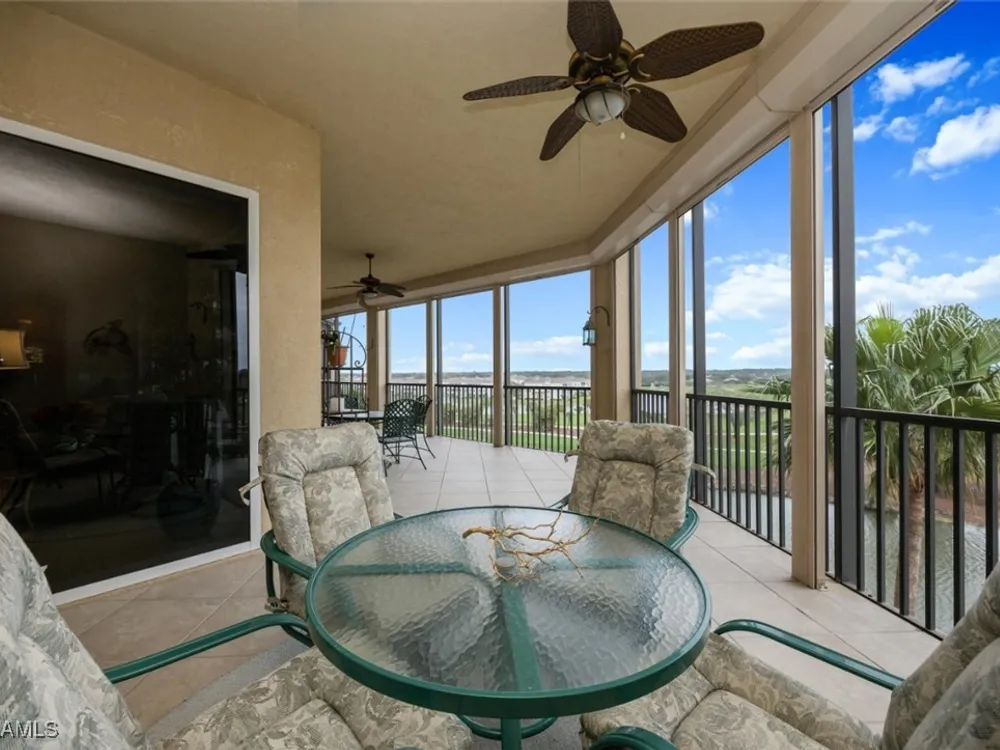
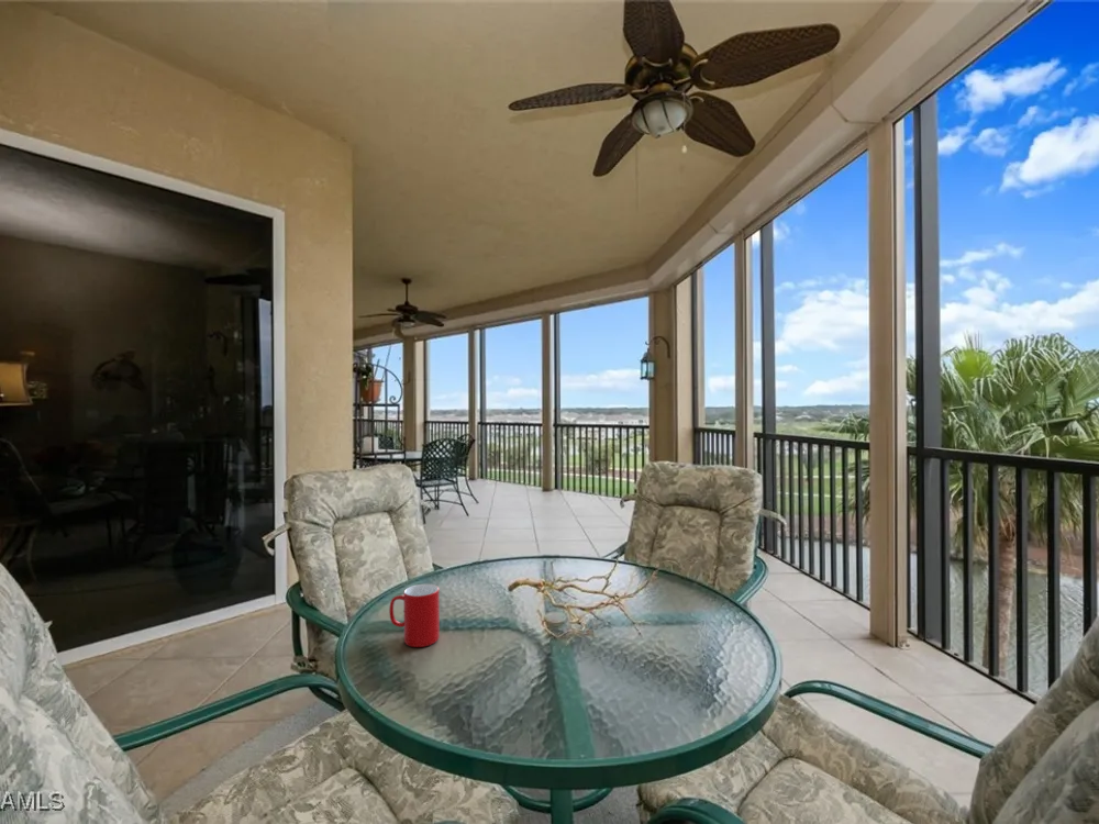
+ cup [388,583,441,648]
